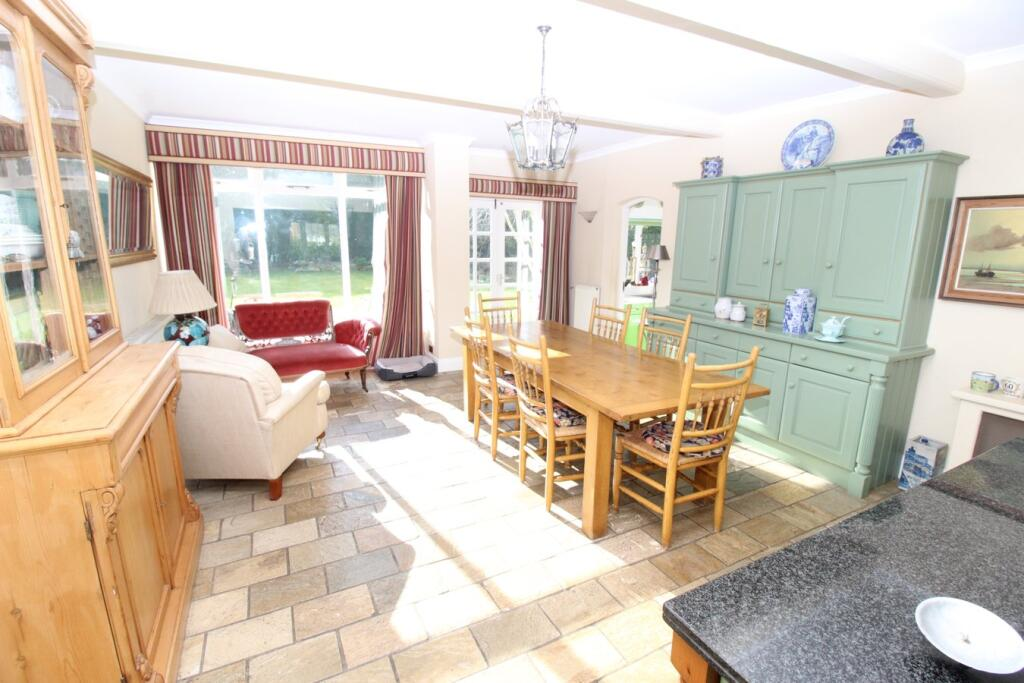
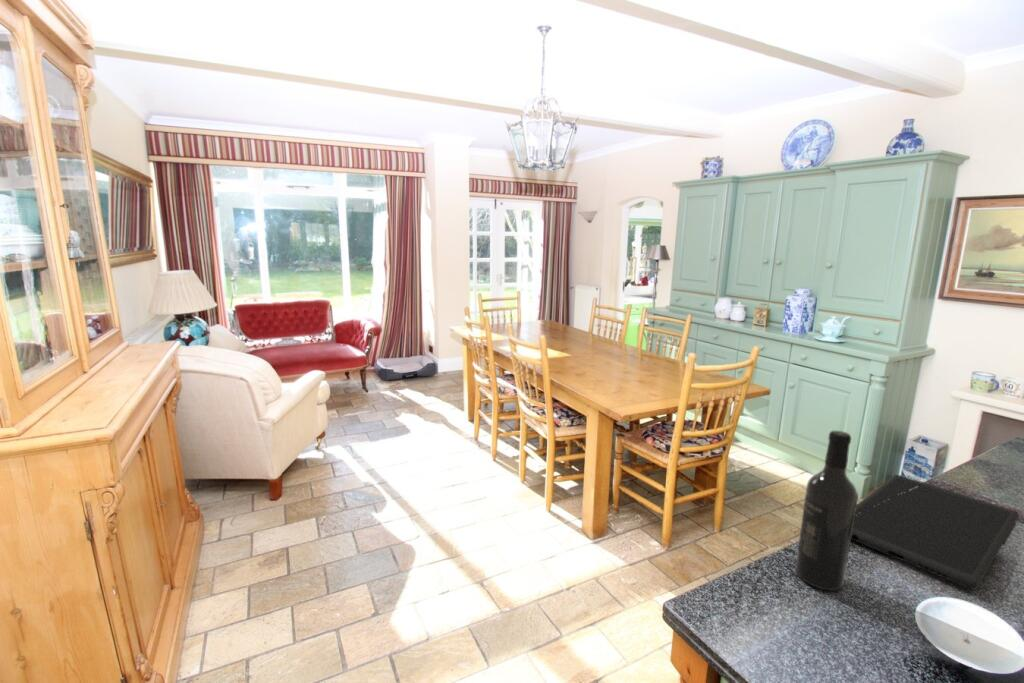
+ cutting board [851,474,1020,591]
+ wine bottle [795,430,859,591]
